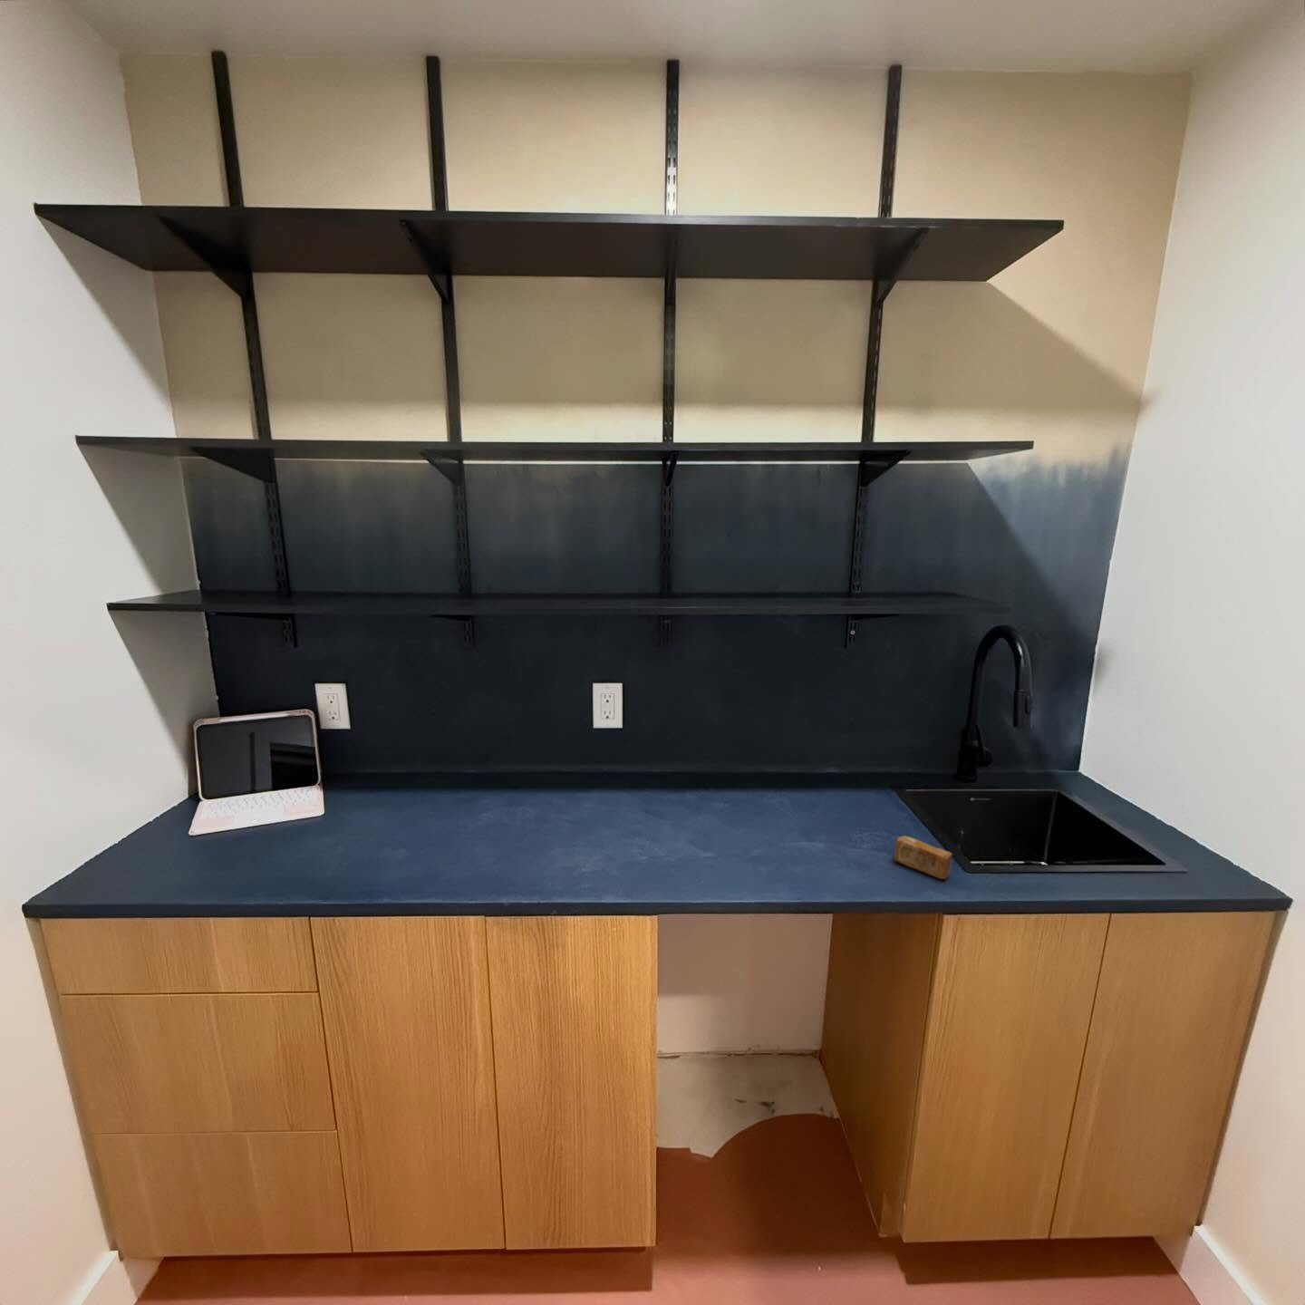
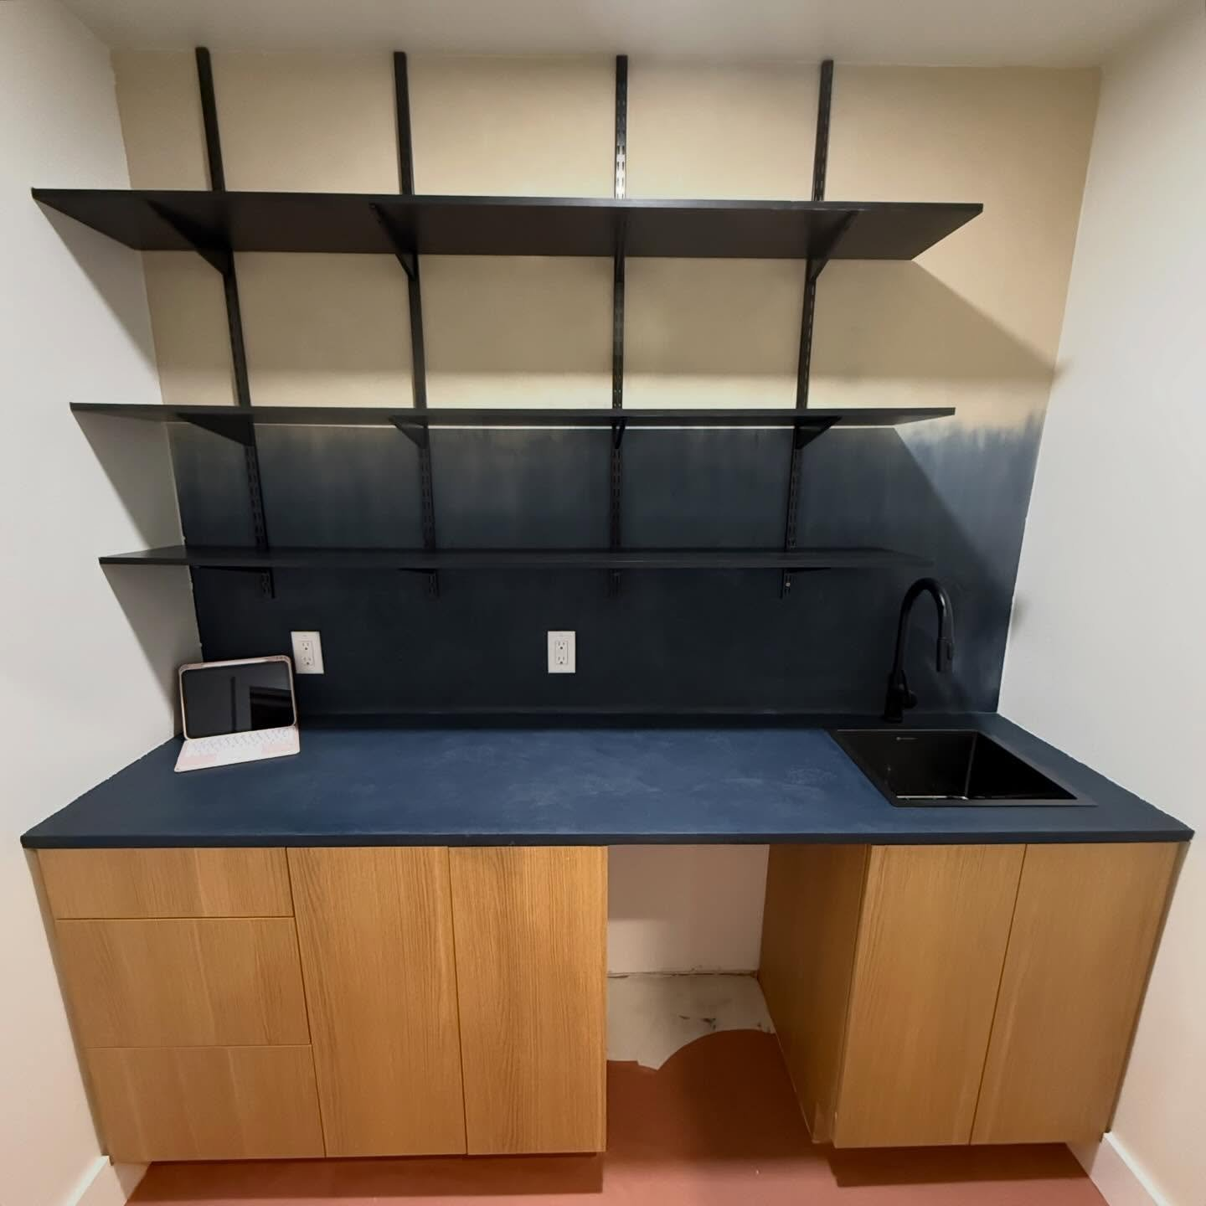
- soap bar [894,834,954,880]
